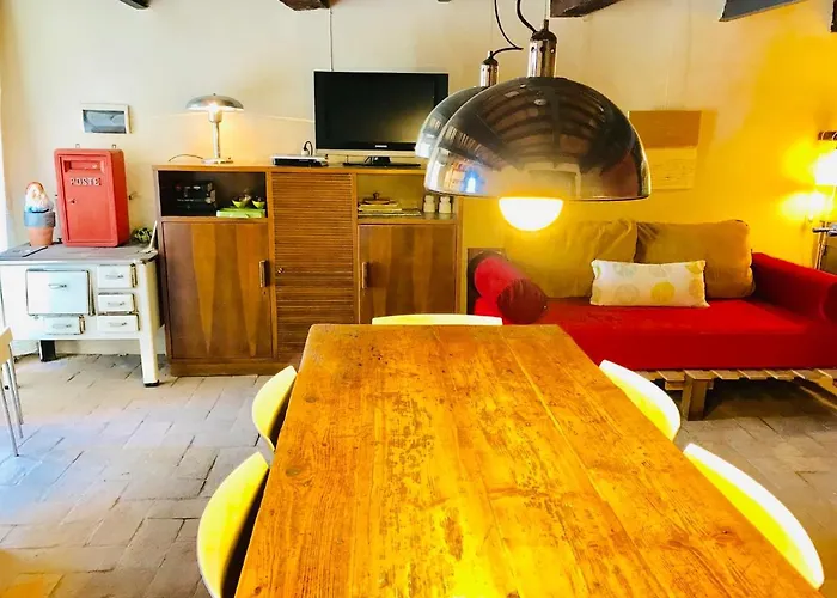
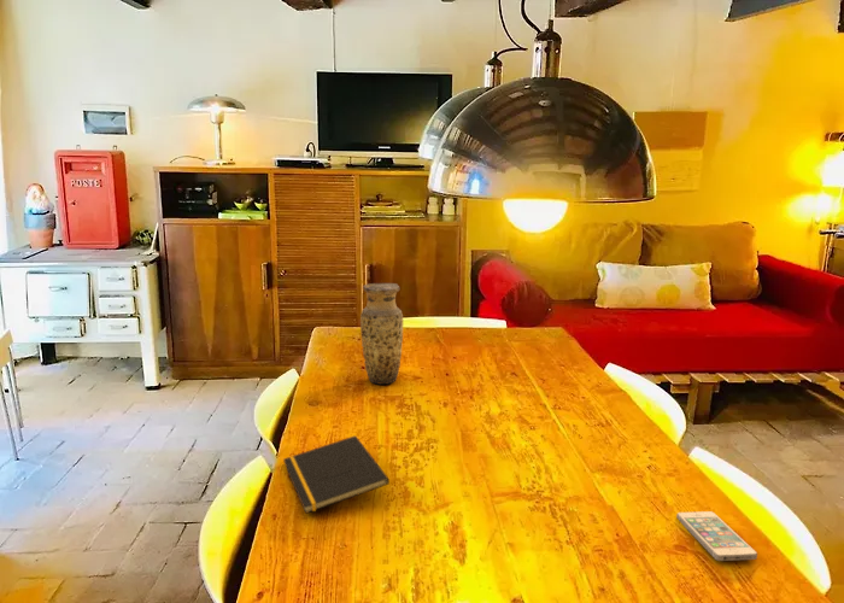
+ vase [359,282,404,386]
+ smartphone [675,510,758,562]
+ notepad [282,434,391,515]
